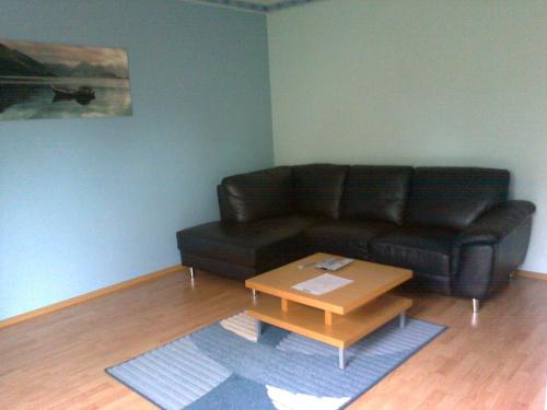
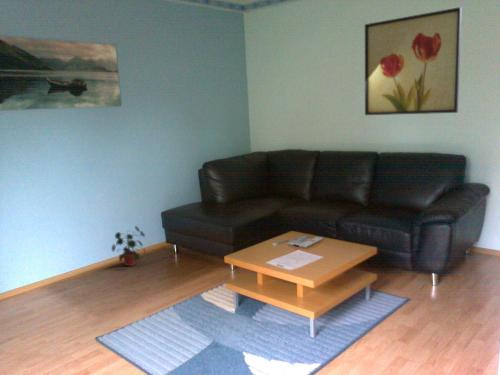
+ wall art [364,6,463,116]
+ potted plant [111,225,146,267]
